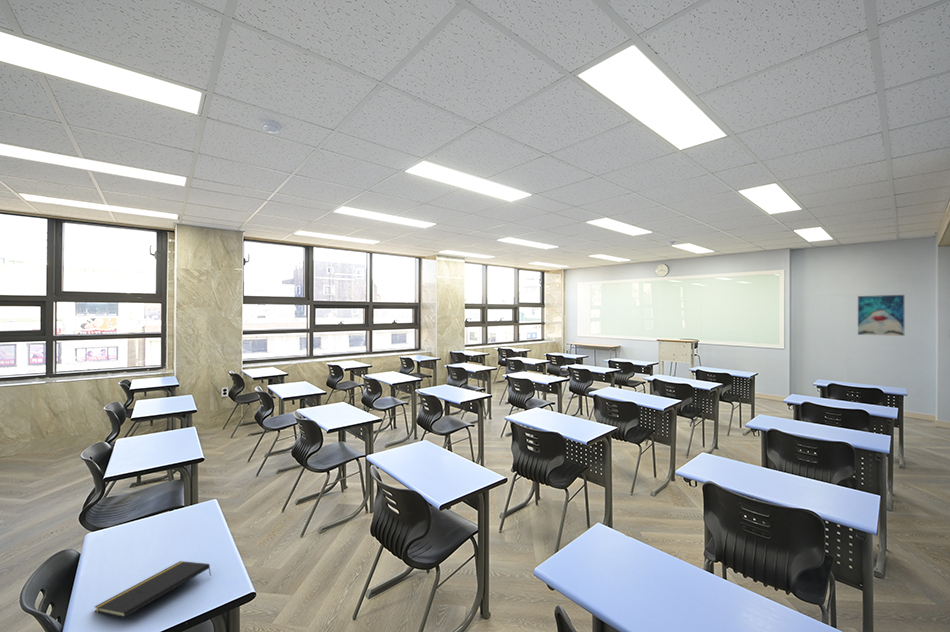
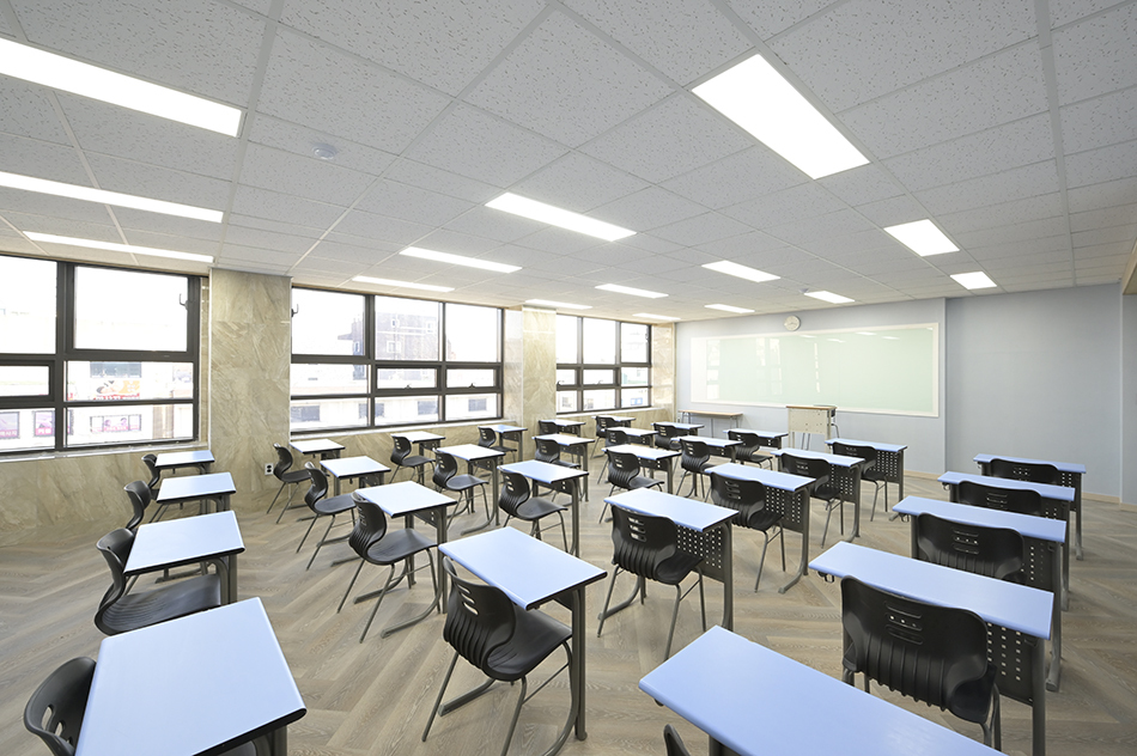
- wall art [857,294,905,337]
- notepad [94,560,212,619]
